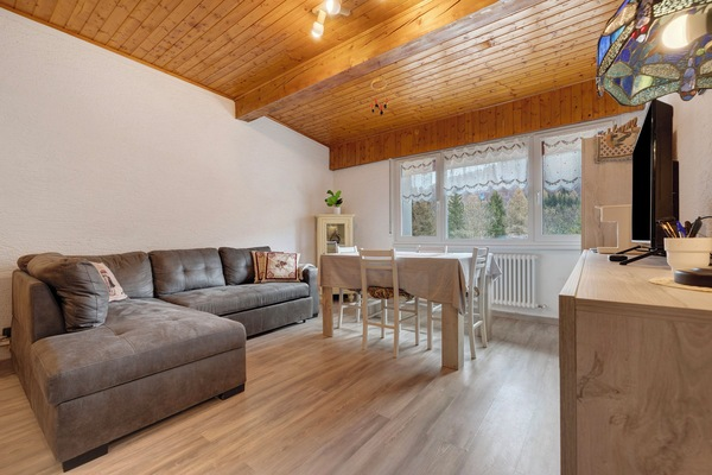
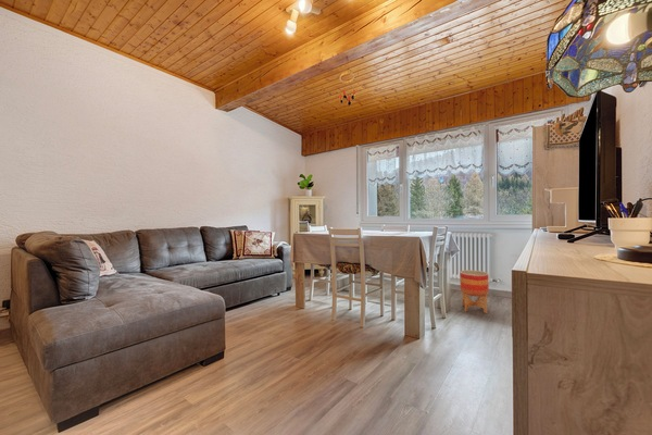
+ planter [459,269,490,314]
